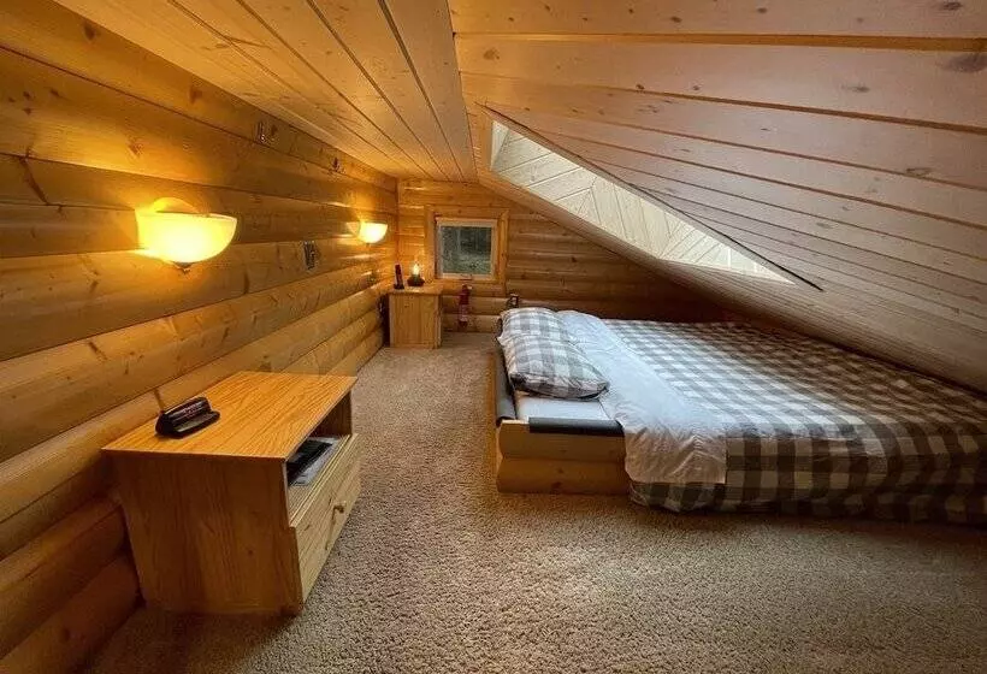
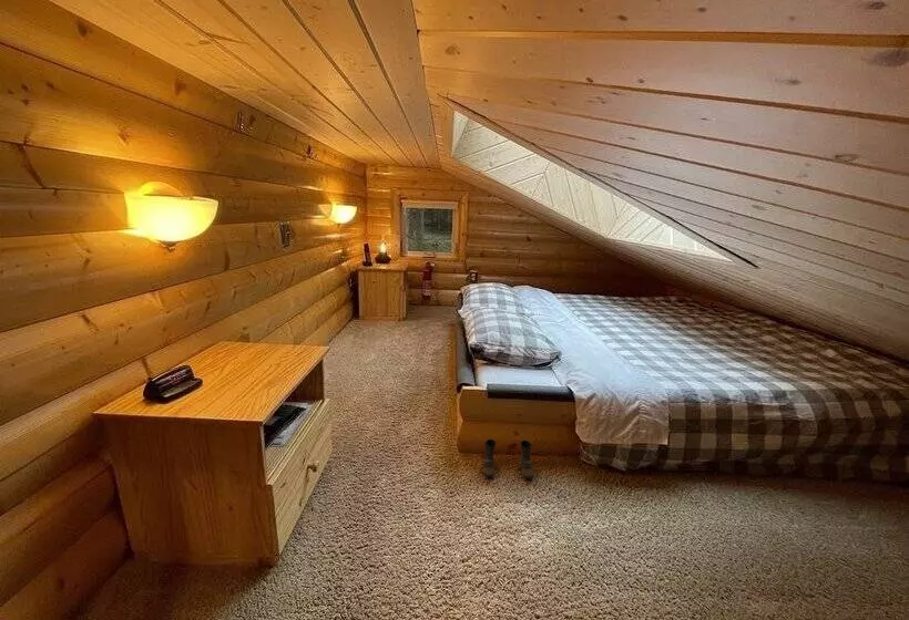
+ boots [482,438,534,480]
